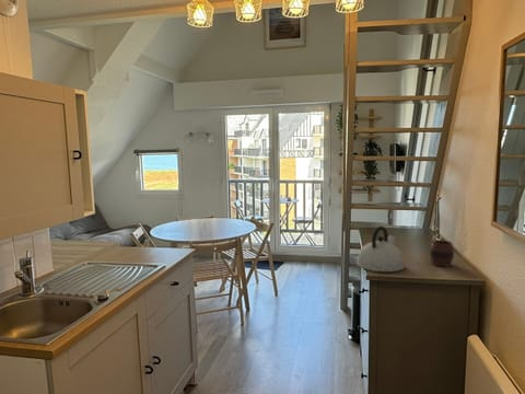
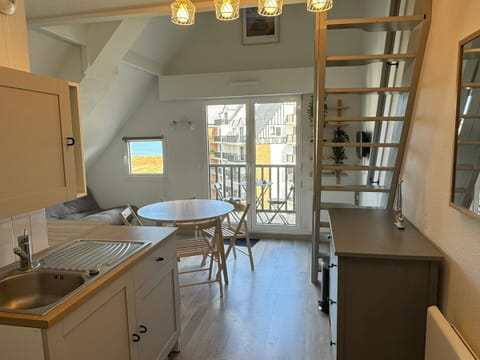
- cup [429,240,455,267]
- kettle [355,224,406,274]
